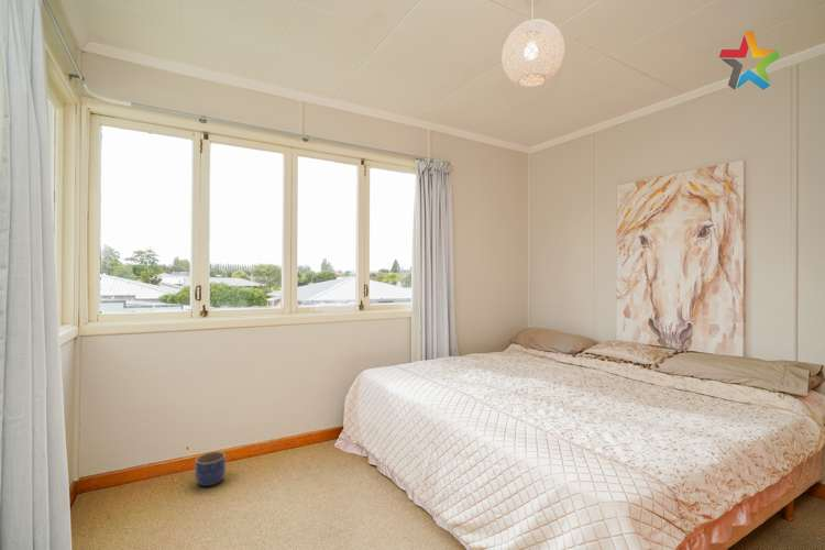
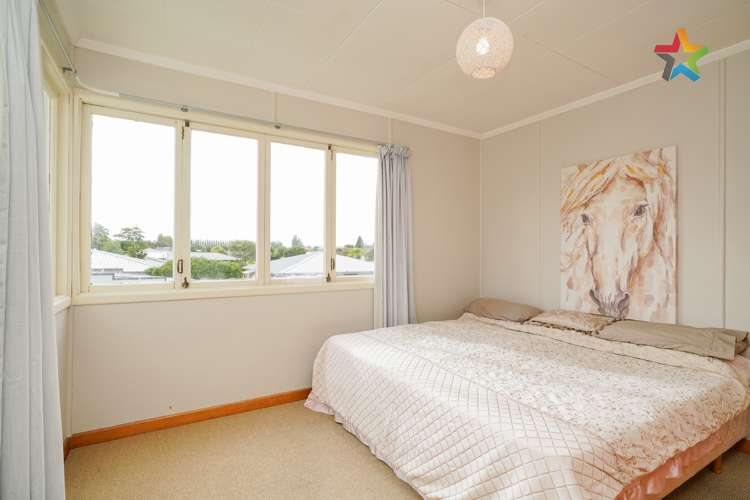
- planter [194,450,227,487]
